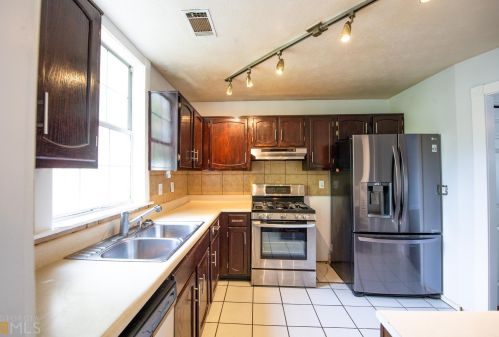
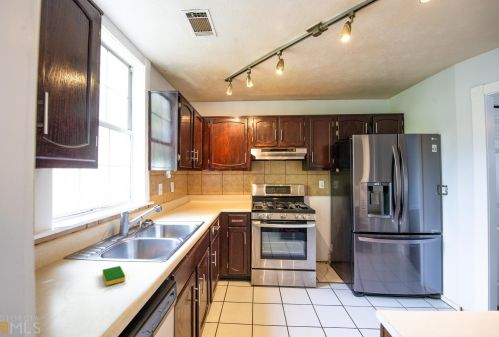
+ dish sponge [102,265,126,287]
